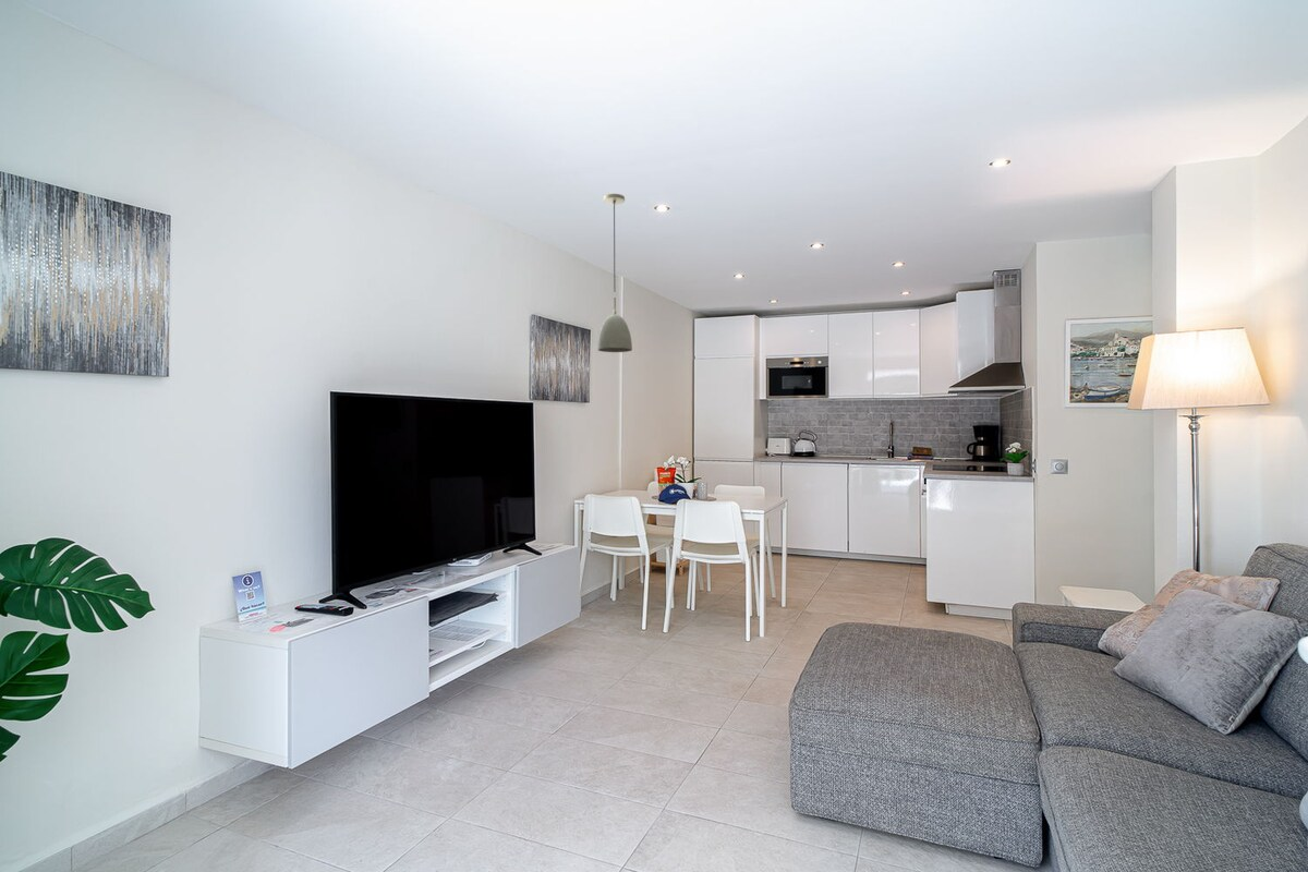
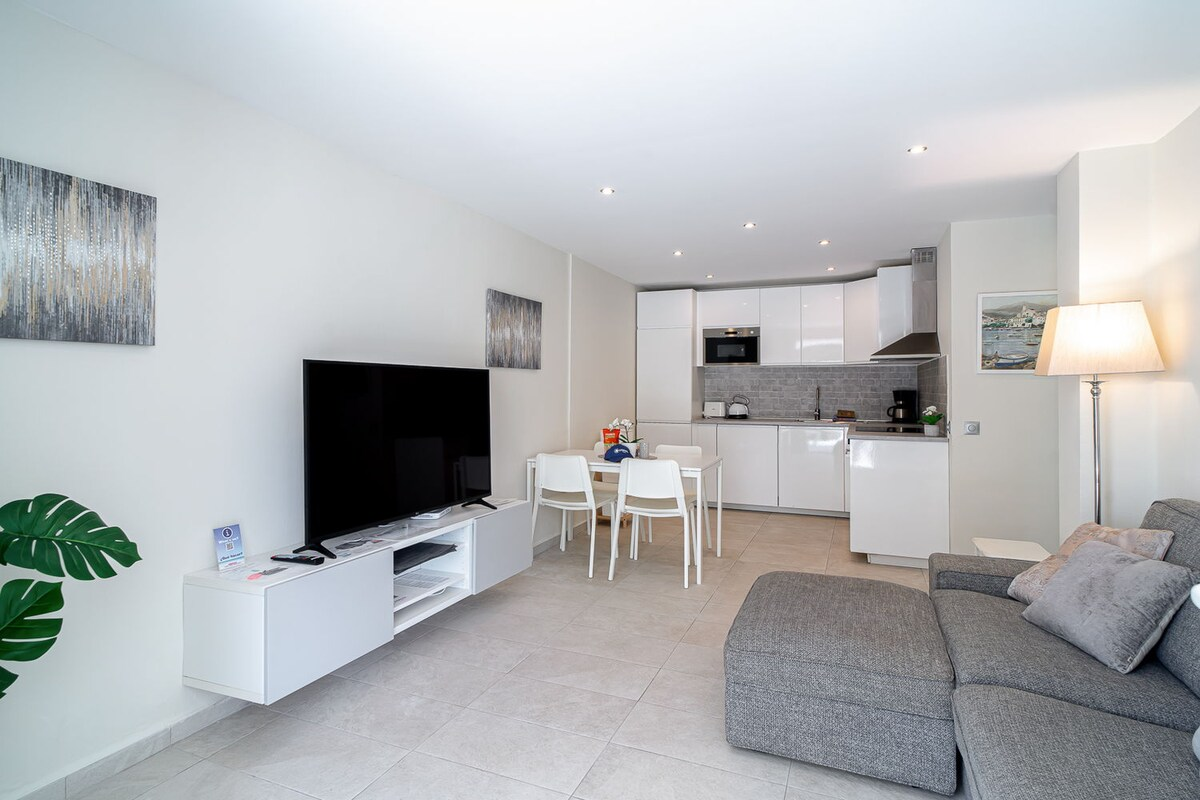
- light fixture [596,193,633,353]
